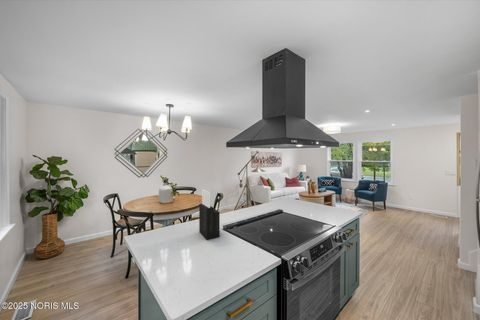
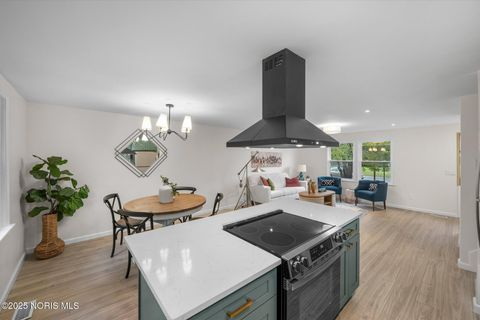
- knife block [198,189,221,241]
